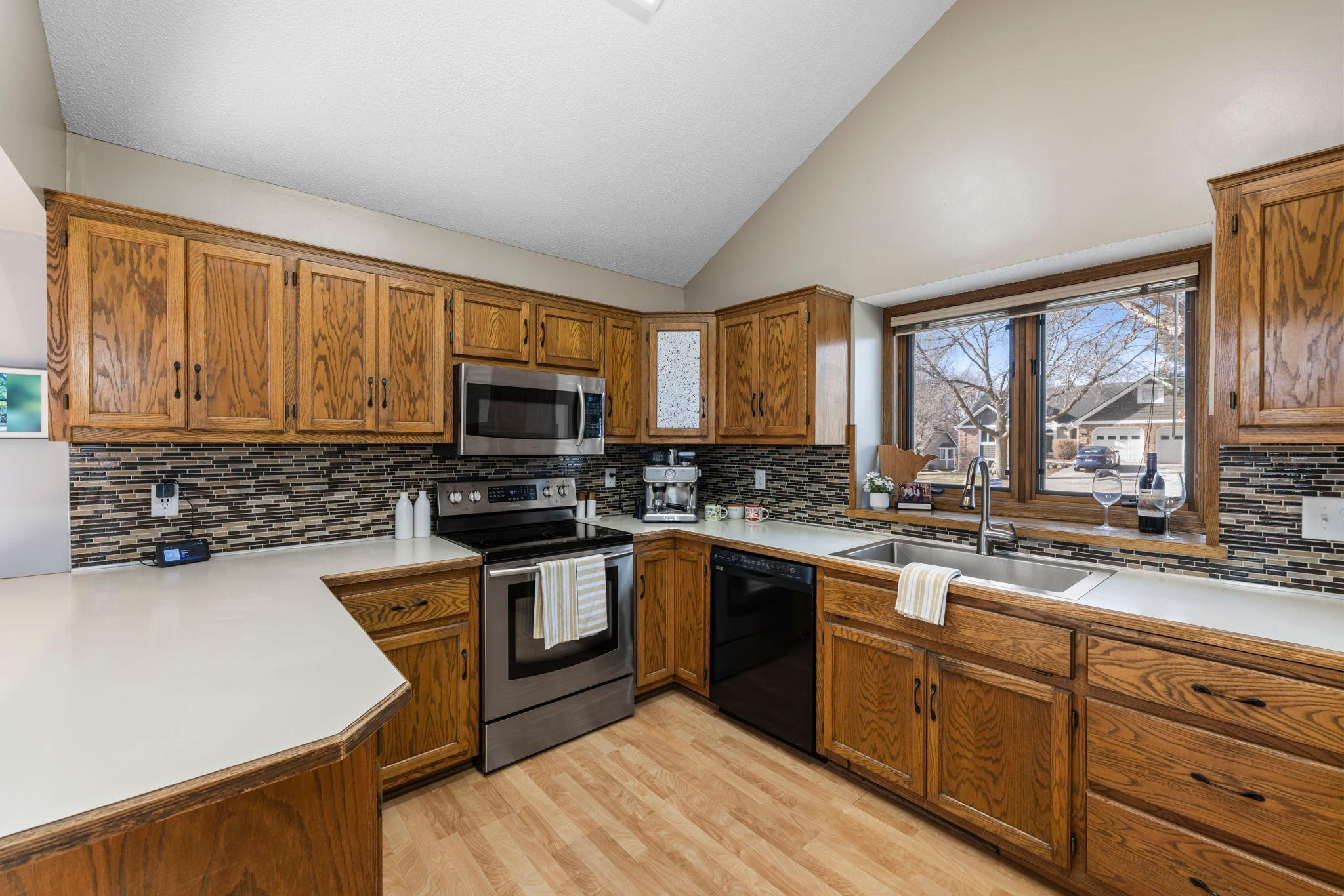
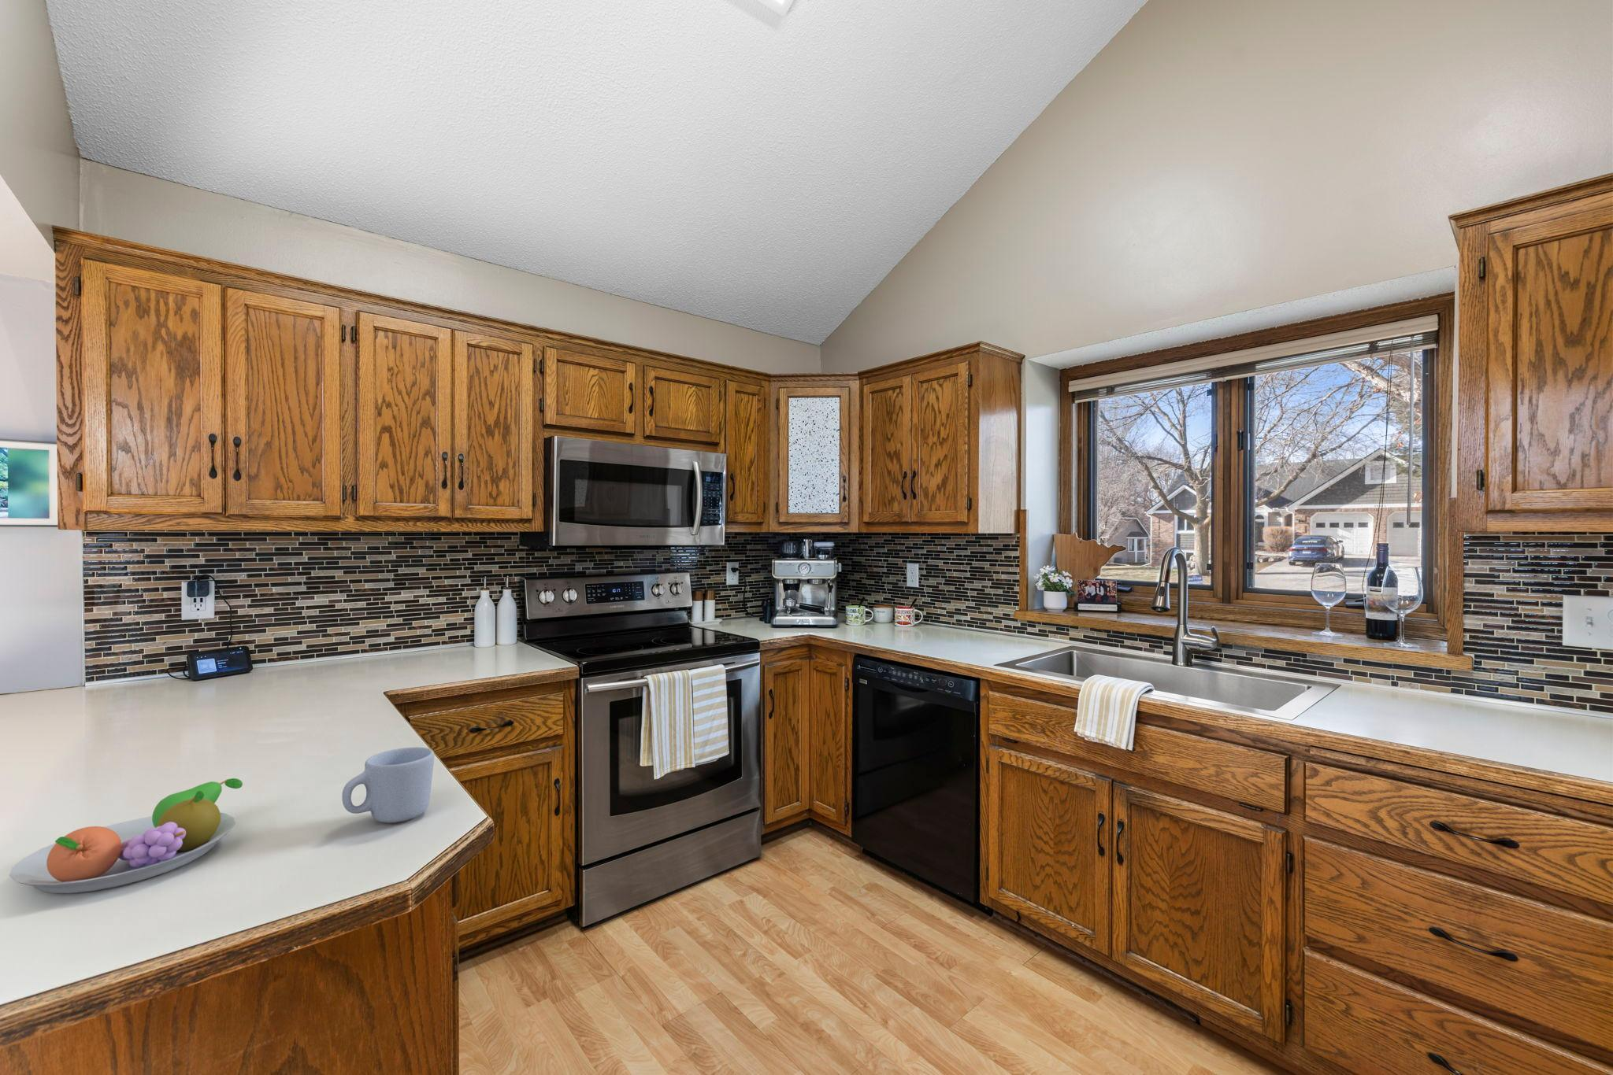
+ mug [341,746,434,823]
+ fruit bowl [8,777,244,894]
